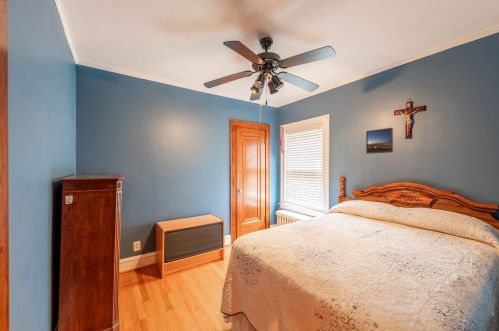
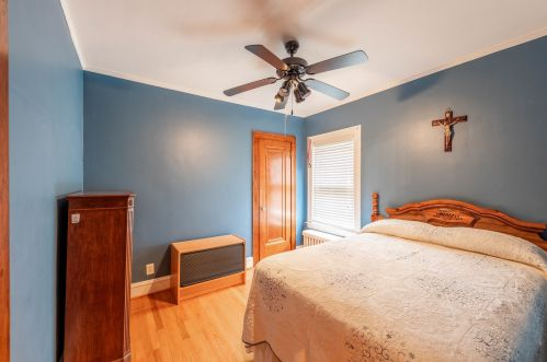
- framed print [365,127,394,155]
